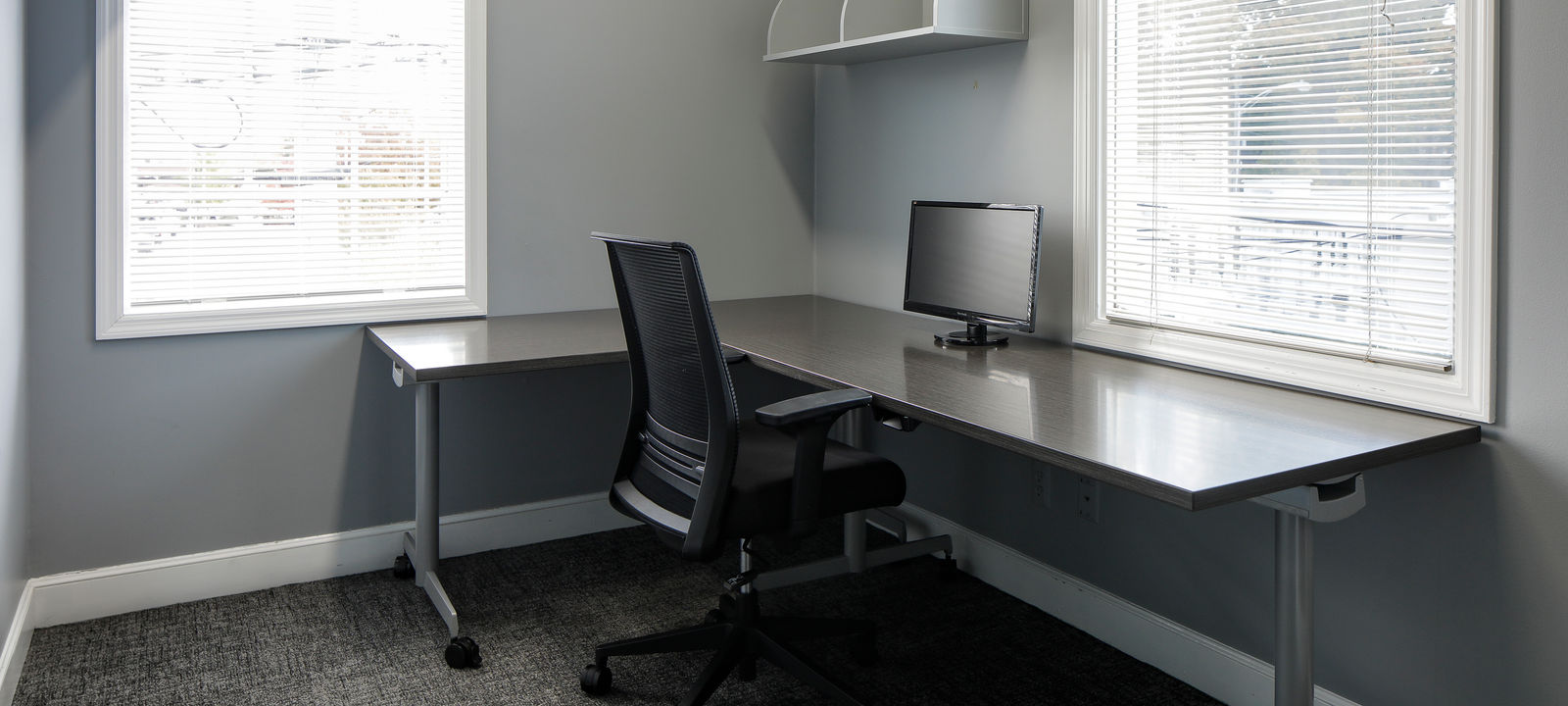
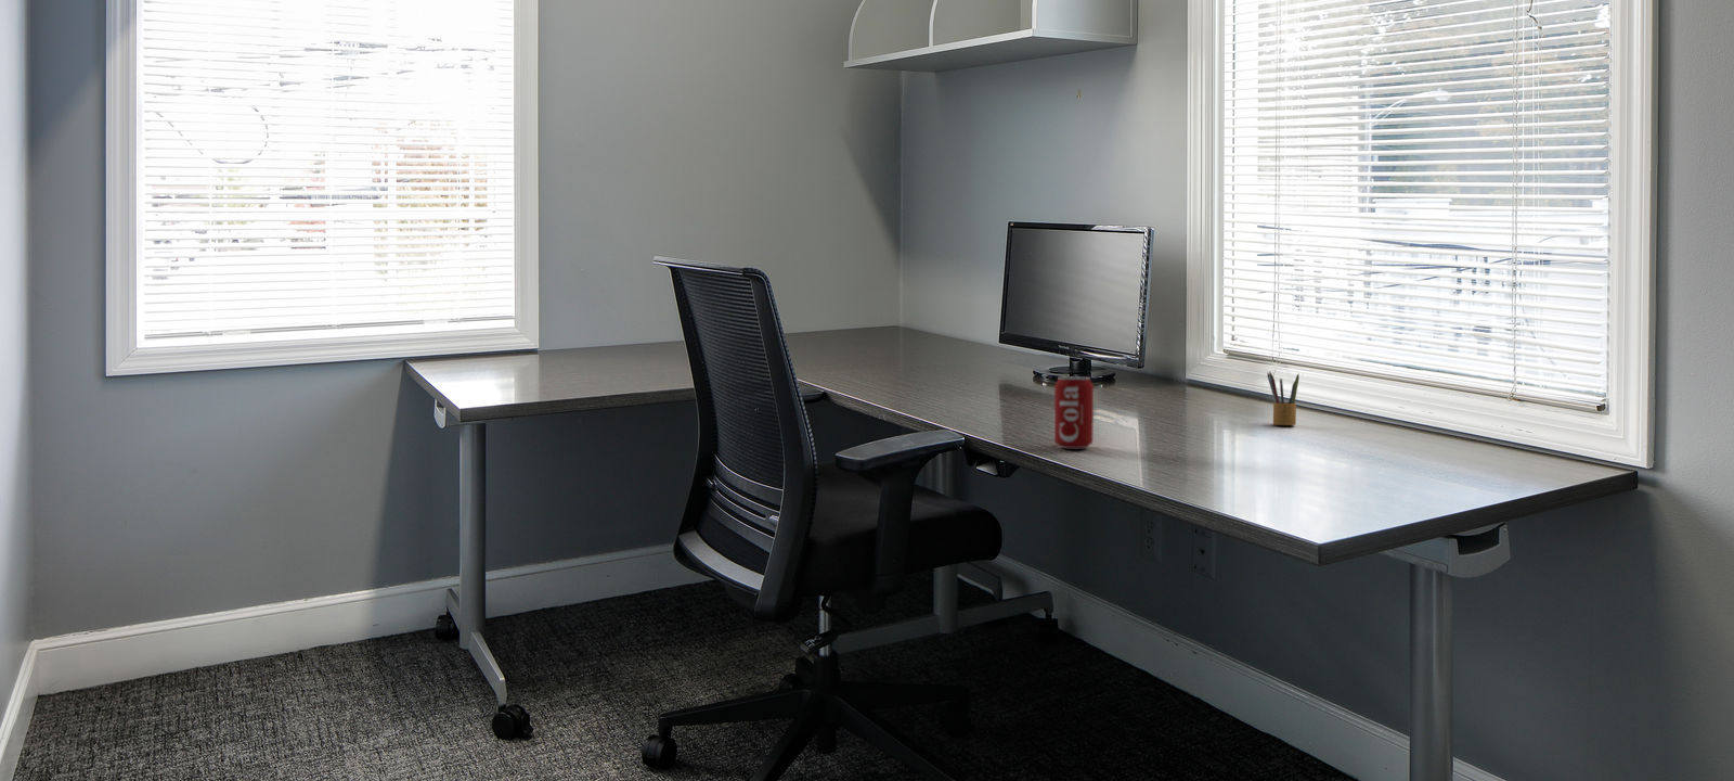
+ beverage can [1054,375,1095,449]
+ pencil box [1266,369,1300,426]
